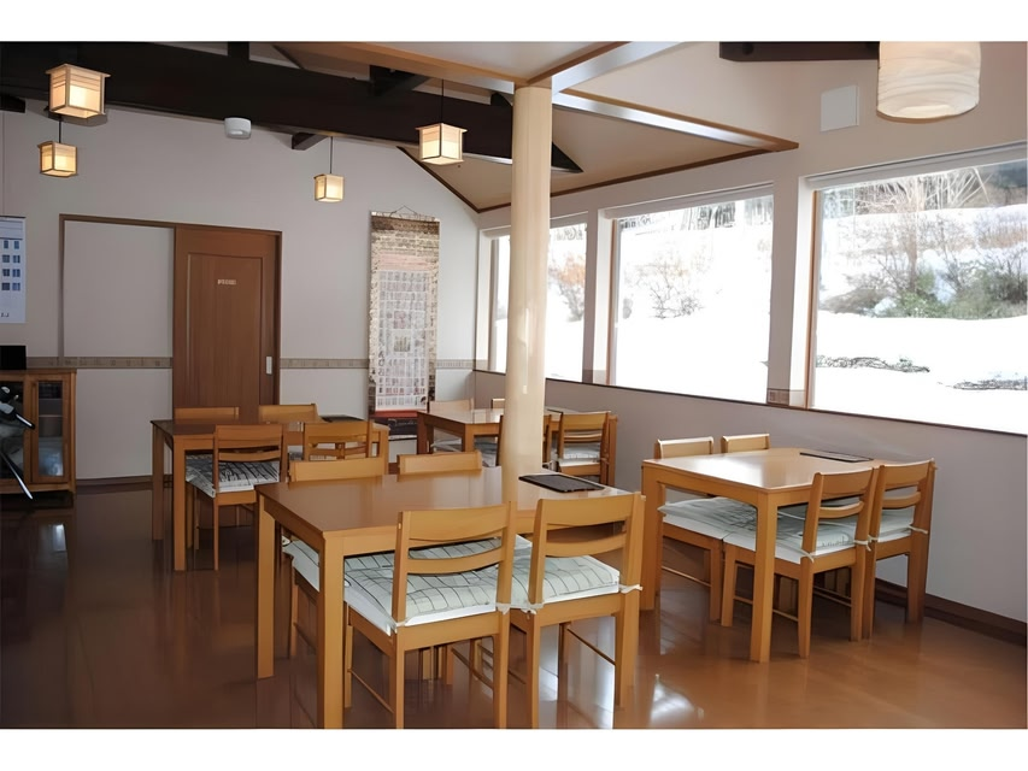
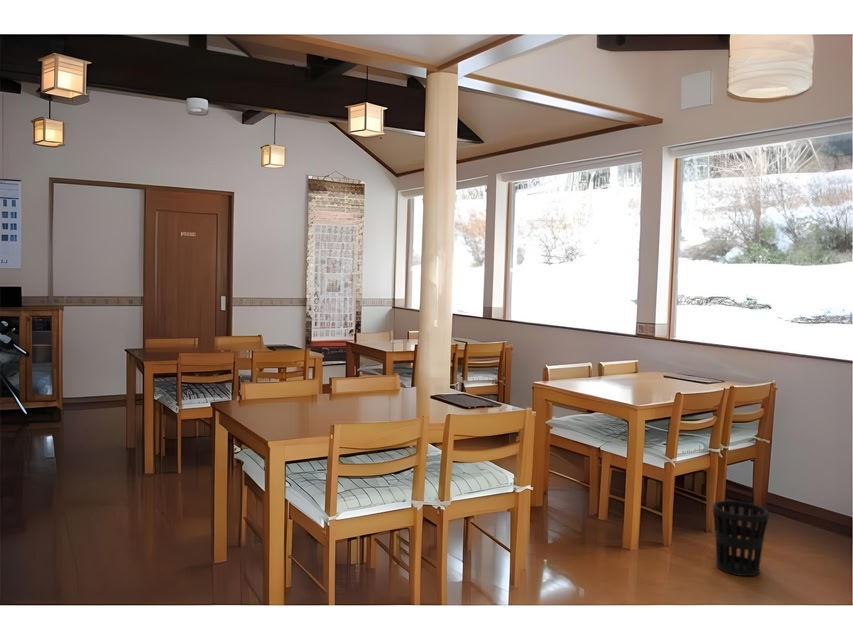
+ wastebasket [712,500,770,577]
